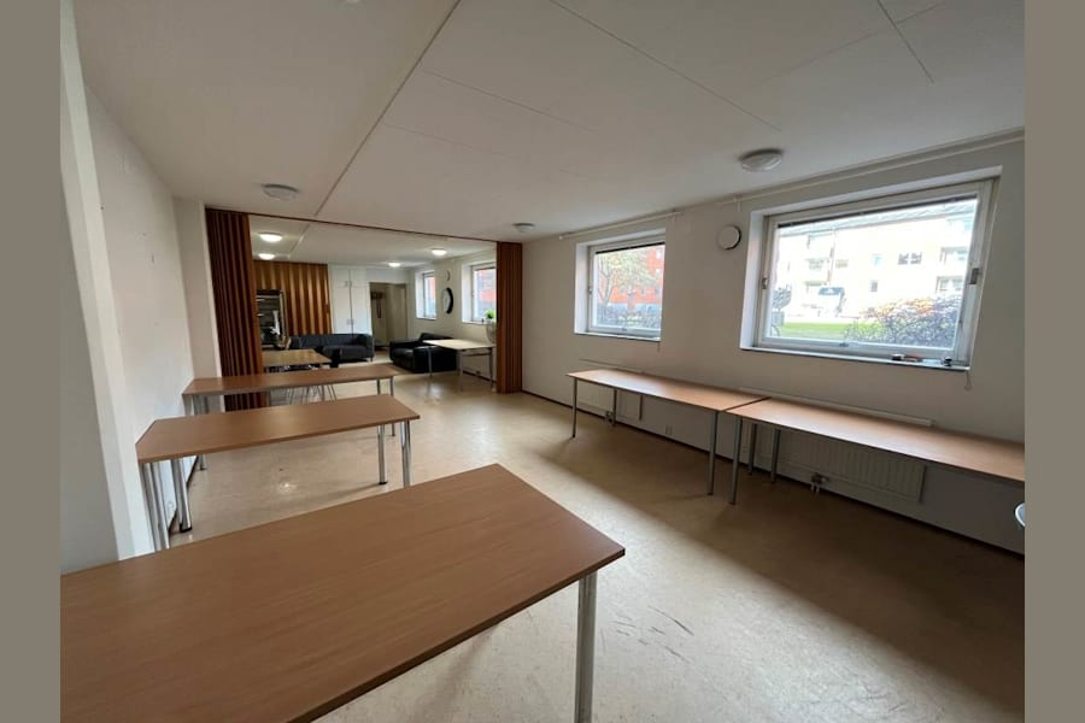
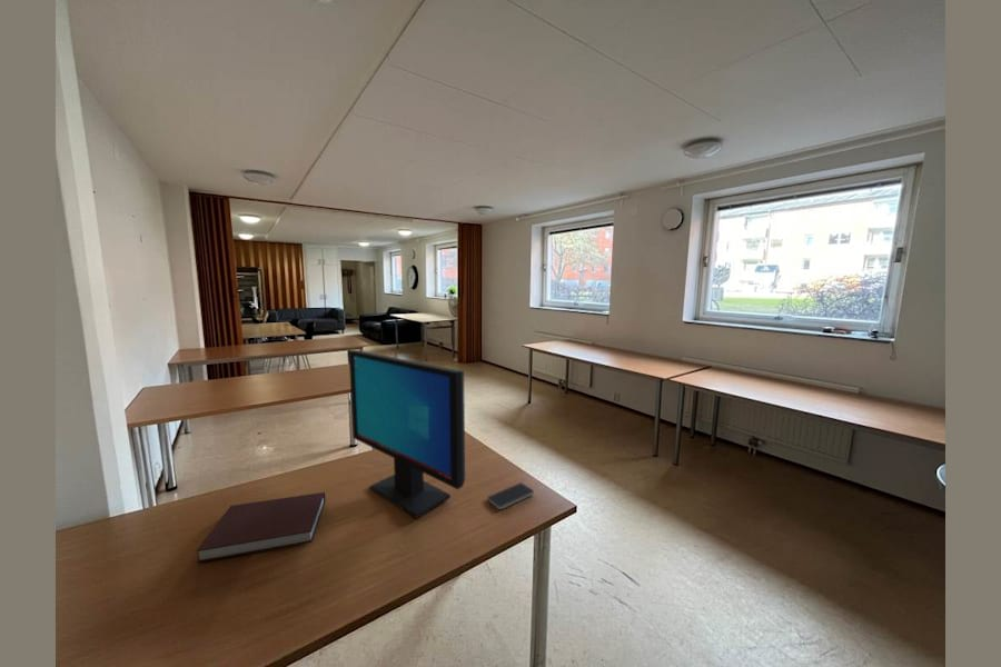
+ computer monitor [348,349,466,519]
+ notebook [195,491,327,564]
+ smartphone [486,481,535,510]
